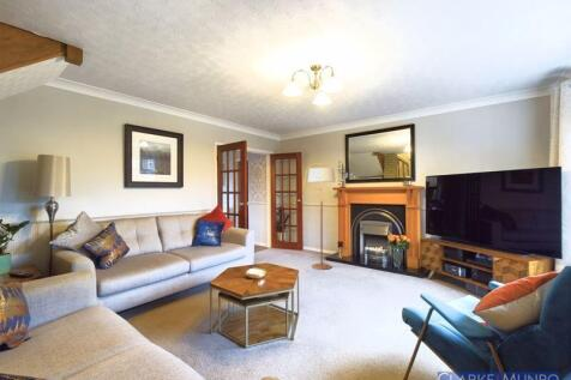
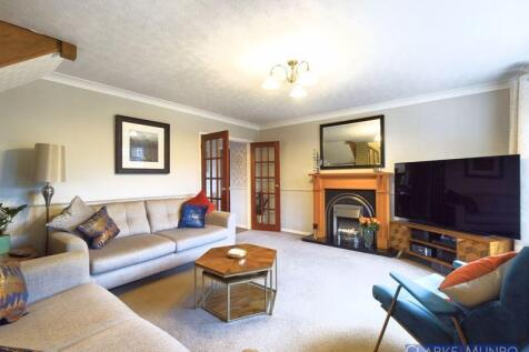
- floor lamp [302,162,336,271]
